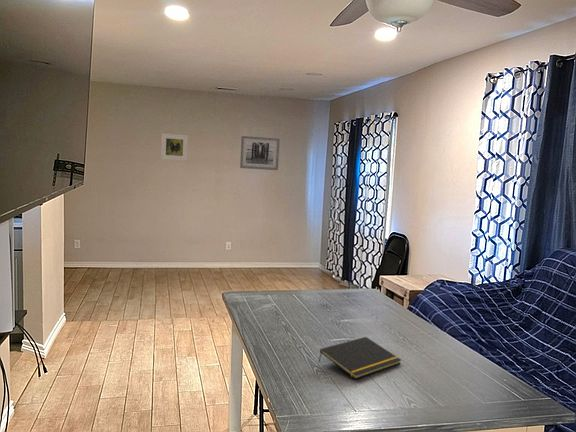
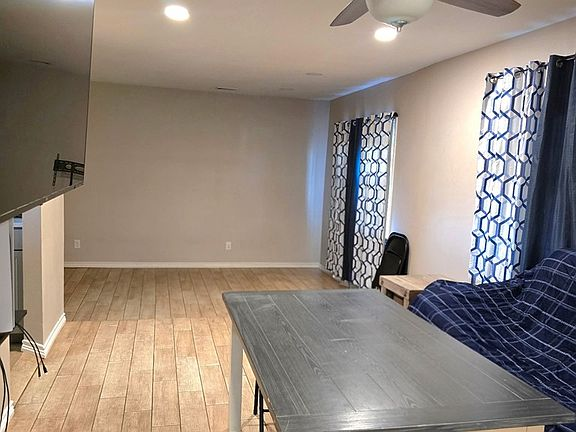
- notepad [318,336,402,380]
- wall art [239,135,281,171]
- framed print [160,133,189,162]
